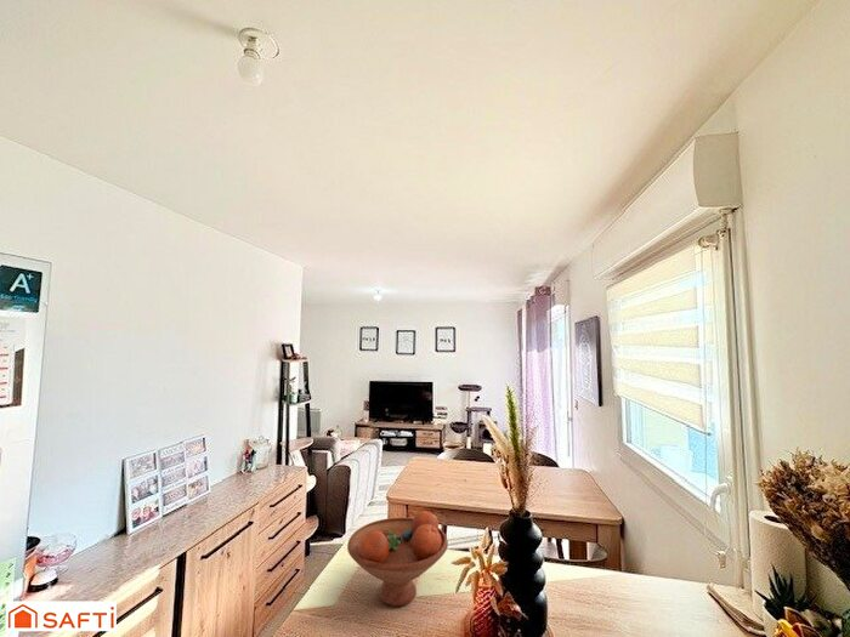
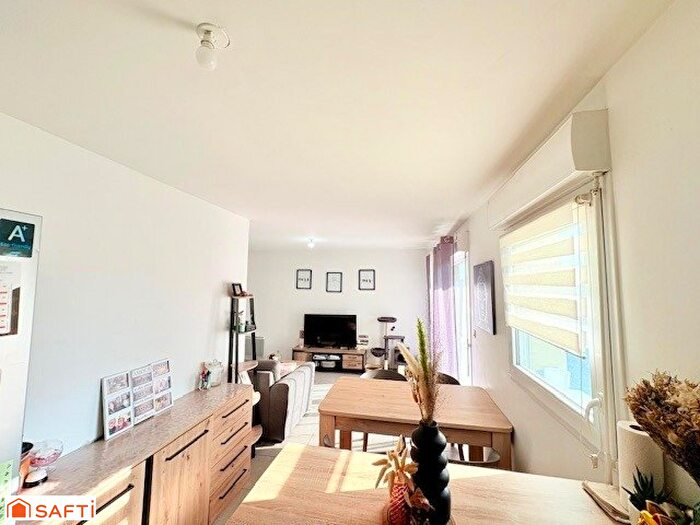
- fruit bowl [346,510,449,607]
